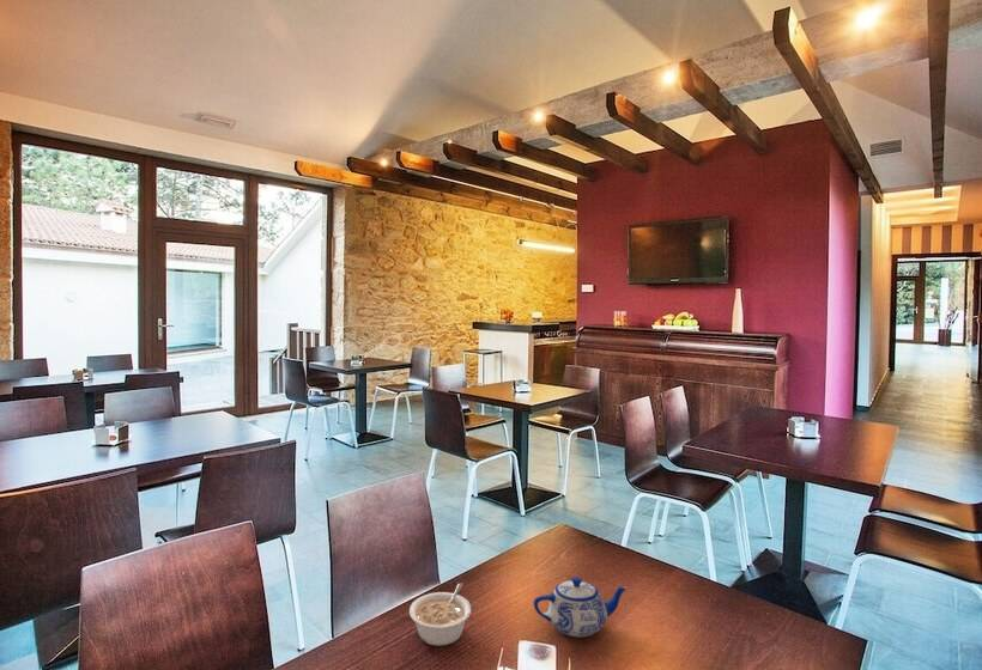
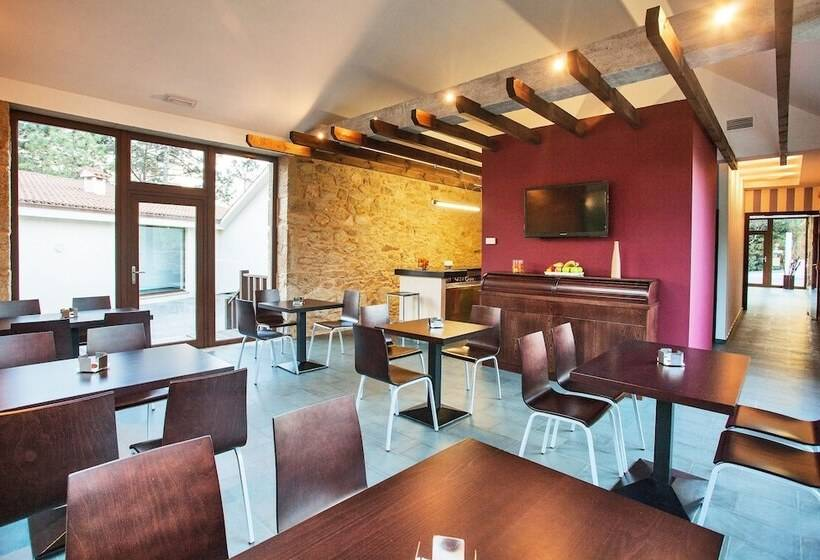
- legume [408,583,472,647]
- teapot [533,575,629,638]
